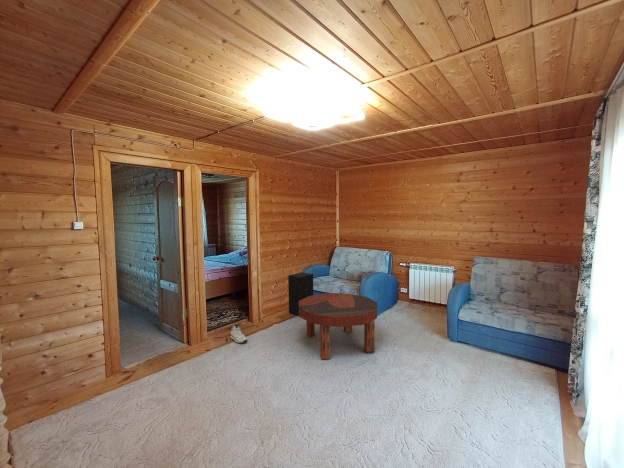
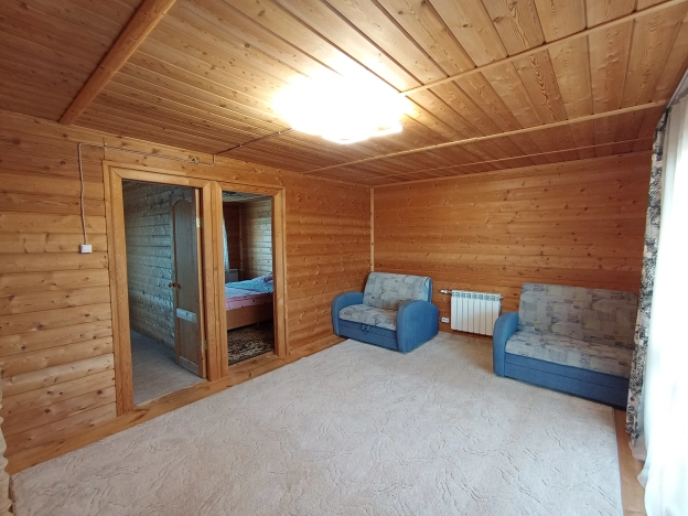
- speaker [287,271,314,316]
- sneaker [230,323,248,344]
- coffee table [298,292,378,360]
